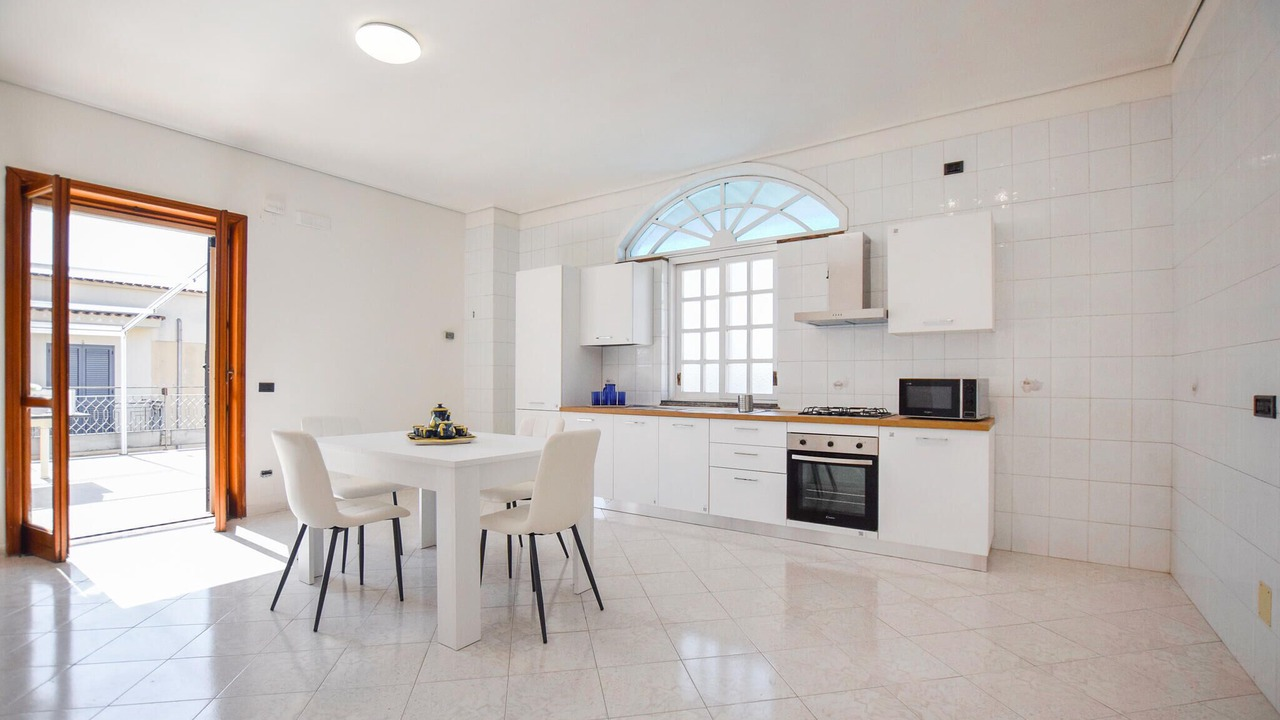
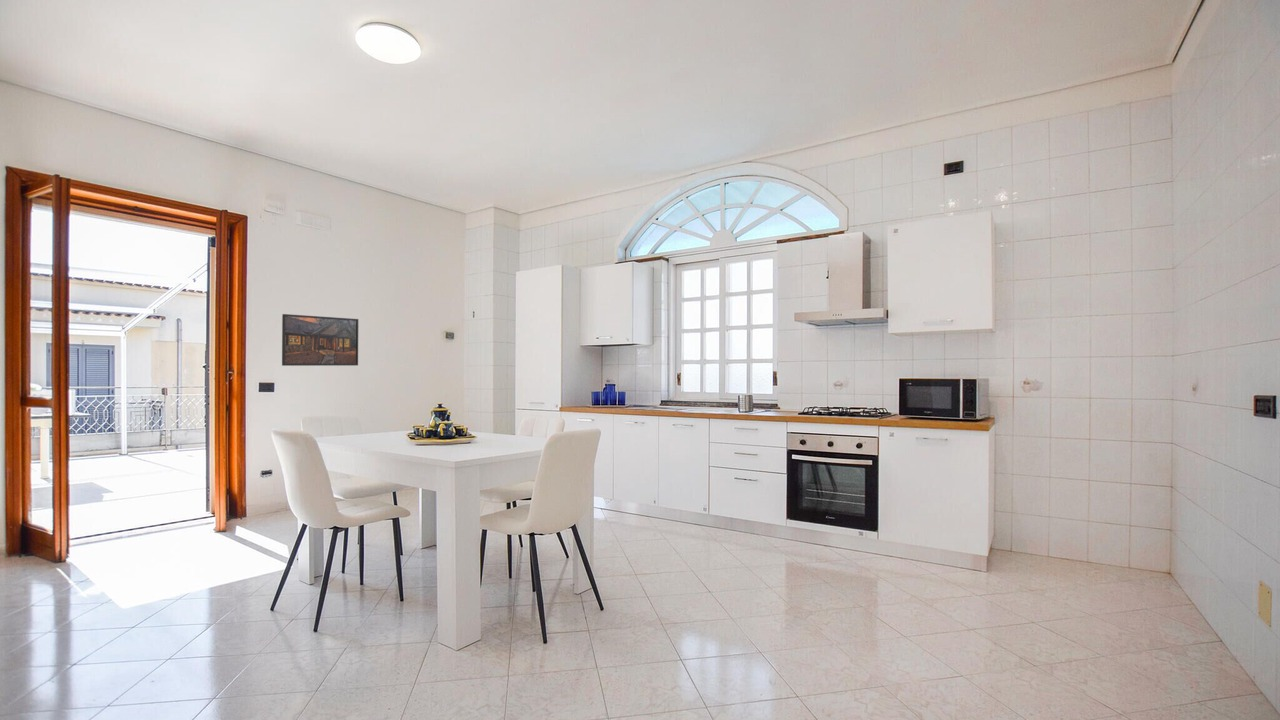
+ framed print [281,313,359,367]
